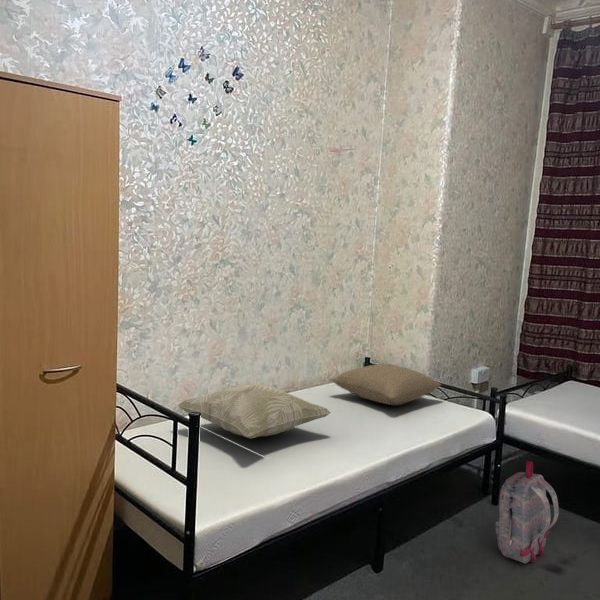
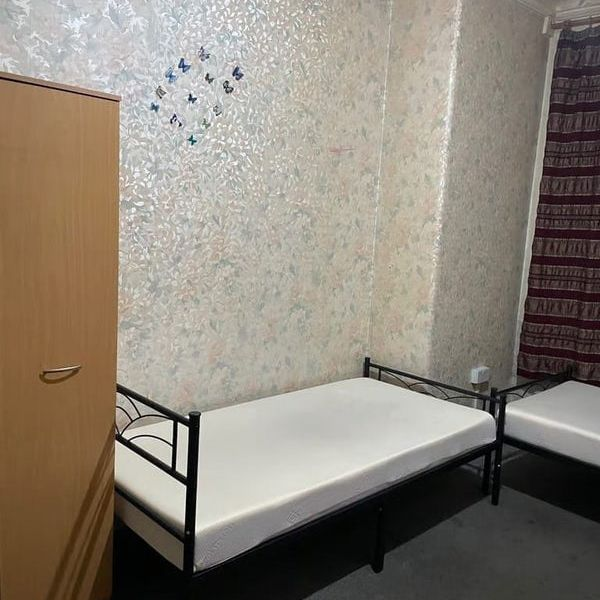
- pillow [329,363,442,406]
- backpack [494,460,560,565]
- decorative pillow [176,382,332,439]
